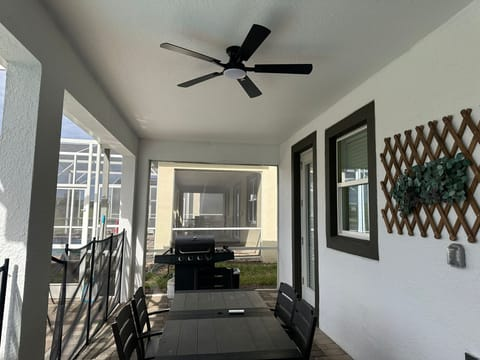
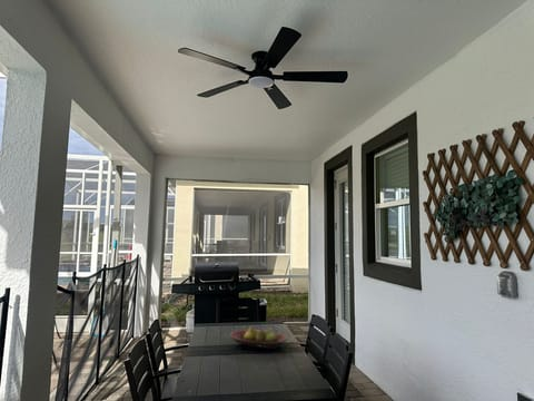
+ fruit bowl [229,326,289,350]
